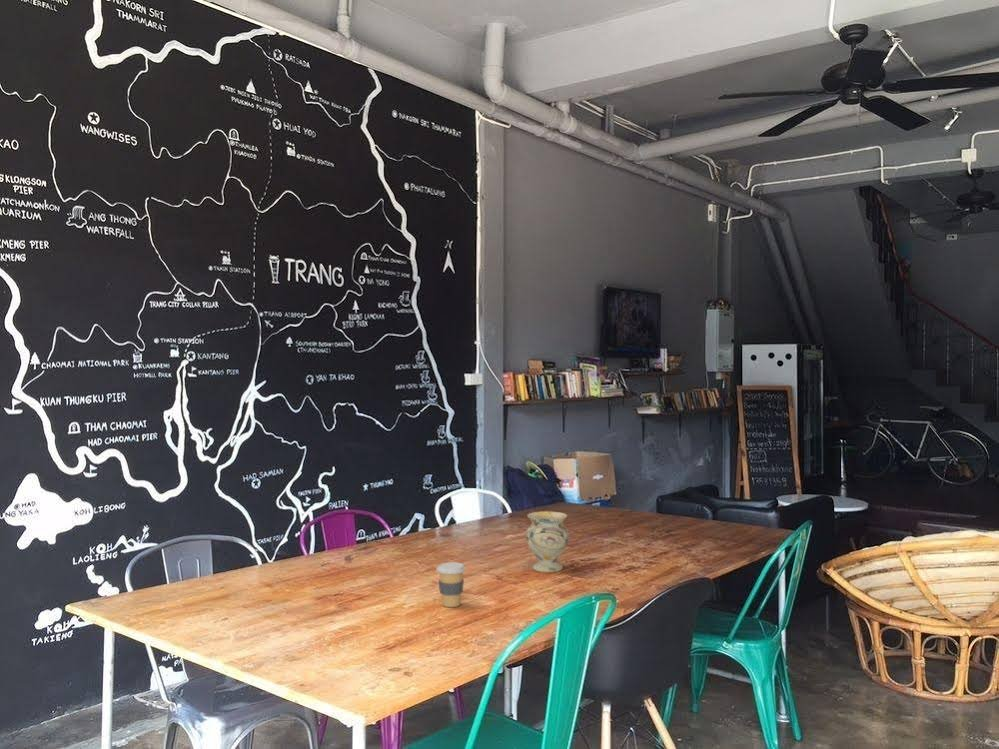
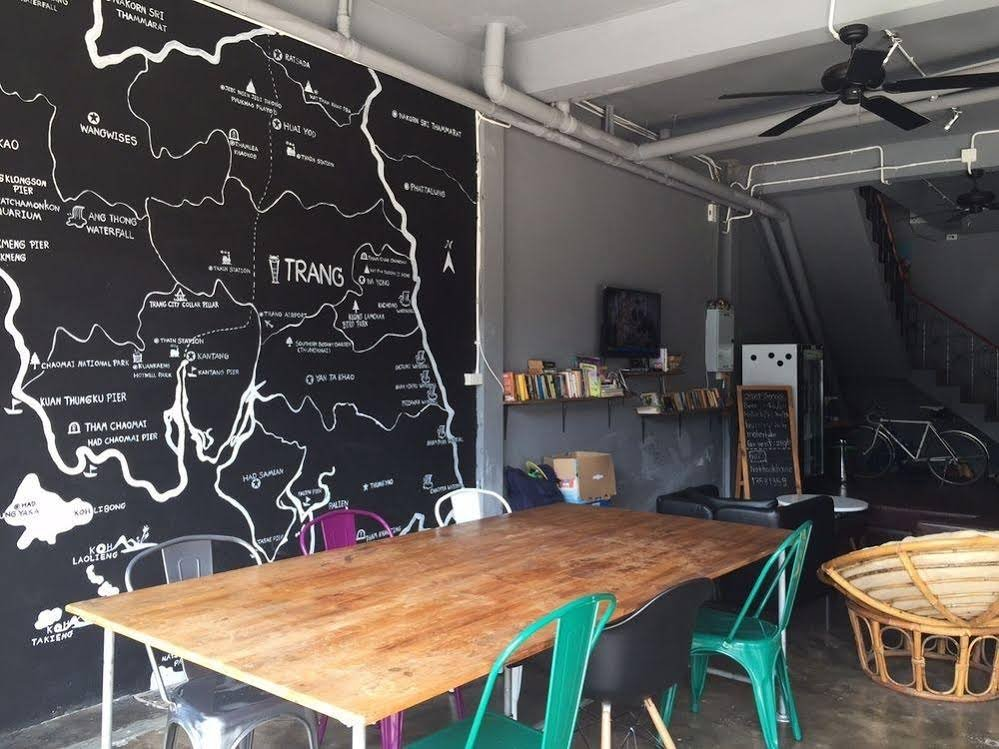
- vase [525,510,570,573]
- coffee cup [436,561,467,608]
